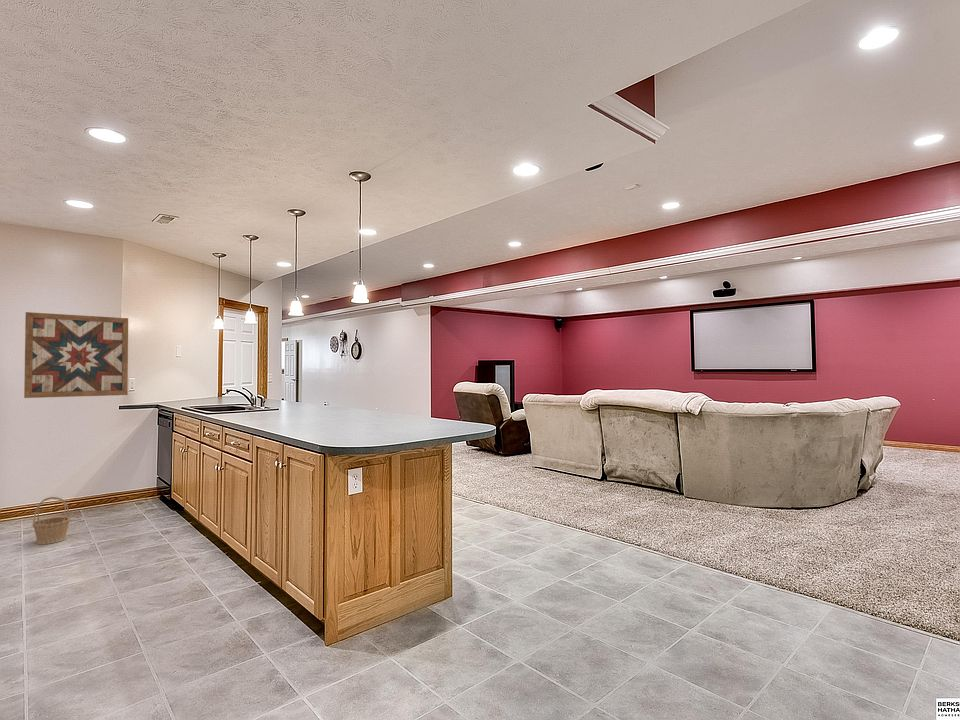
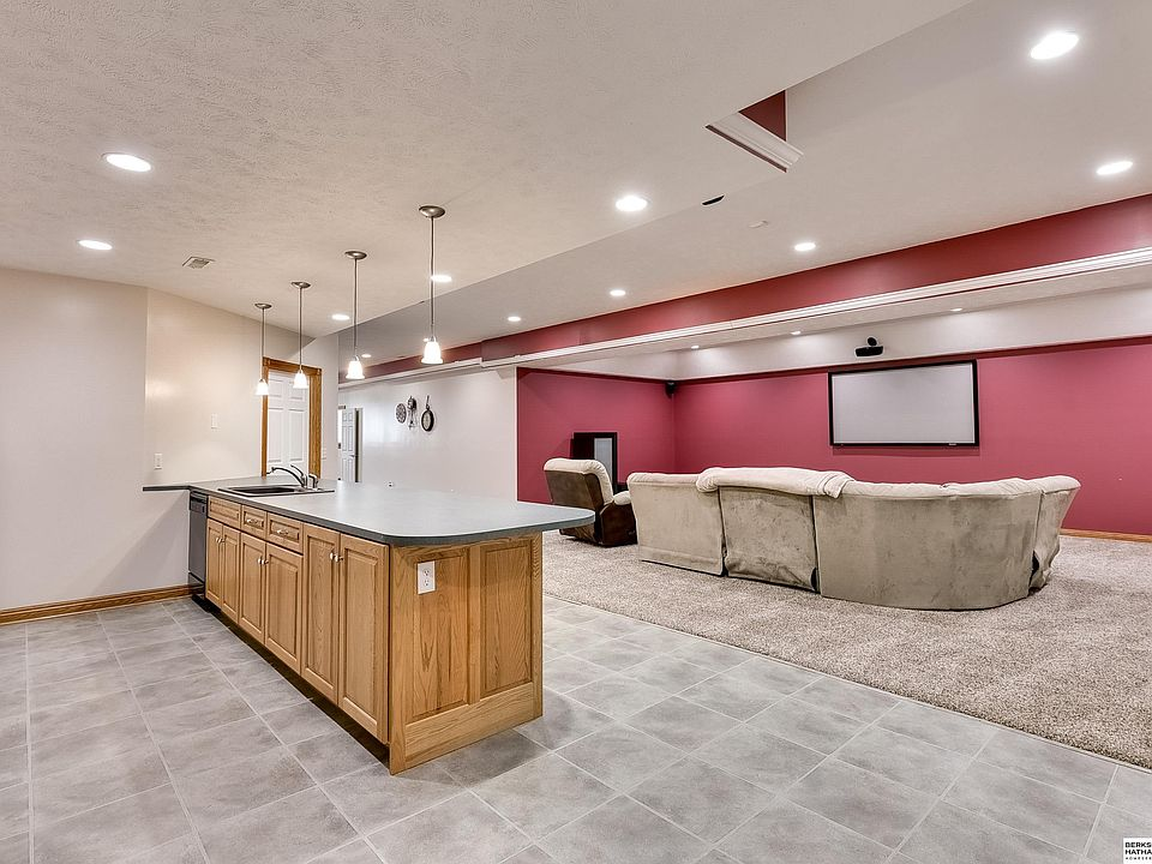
- basket [32,496,72,545]
- wall art [23,311,129,399]
